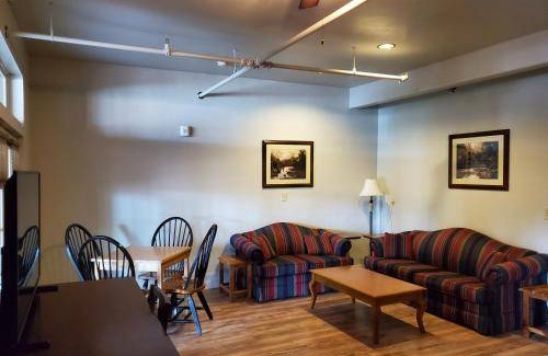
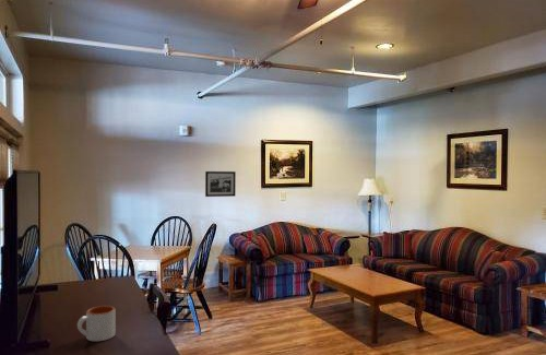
+ picture frame [204,170,237,198]
+ mug [76,305,117,343]
